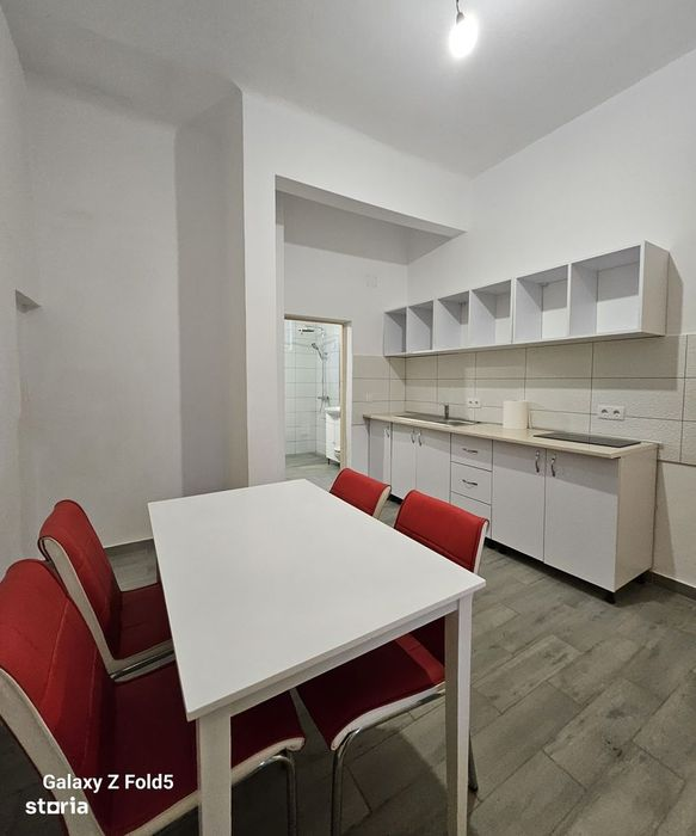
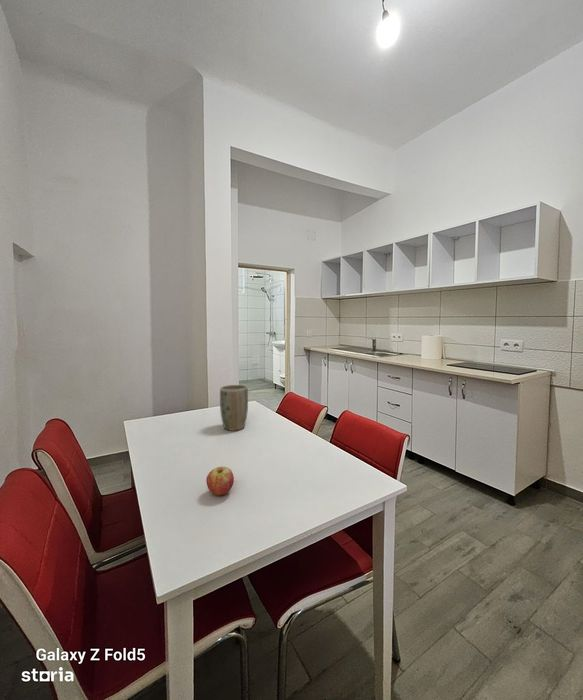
+ plant pot [219,384,249,432]
+ fruit [205,466,235,496]
